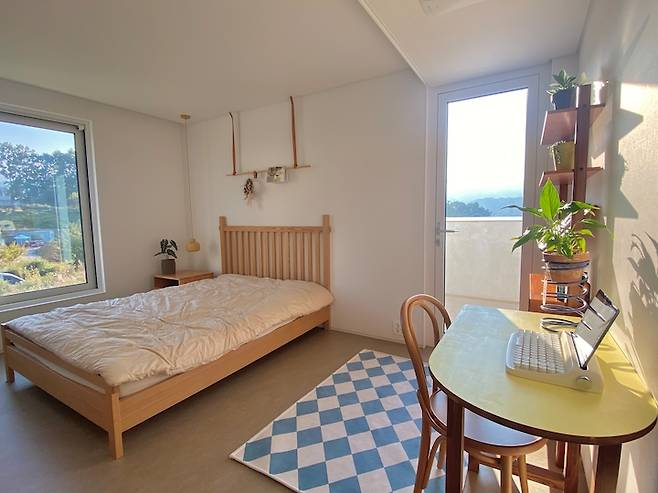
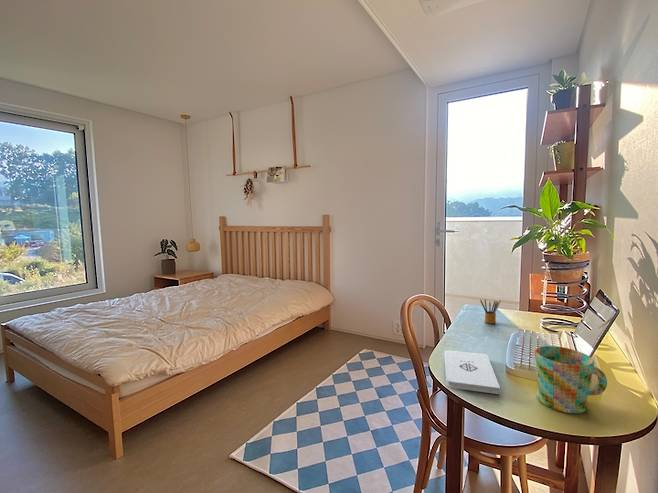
+ mug [534,345,608,414]
+ pencil box [479,299,502,325]
+ notepad [443,349,501,395]
